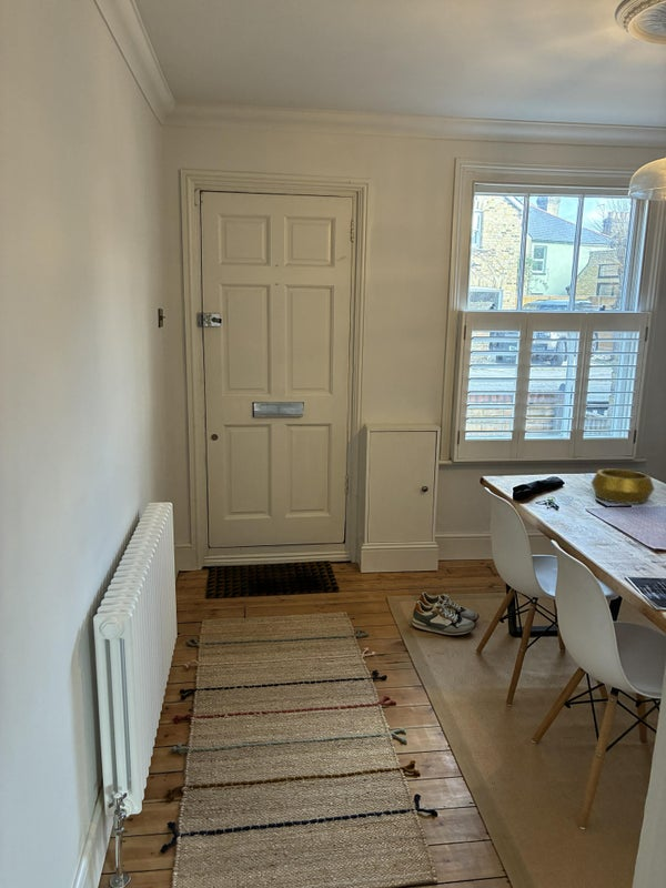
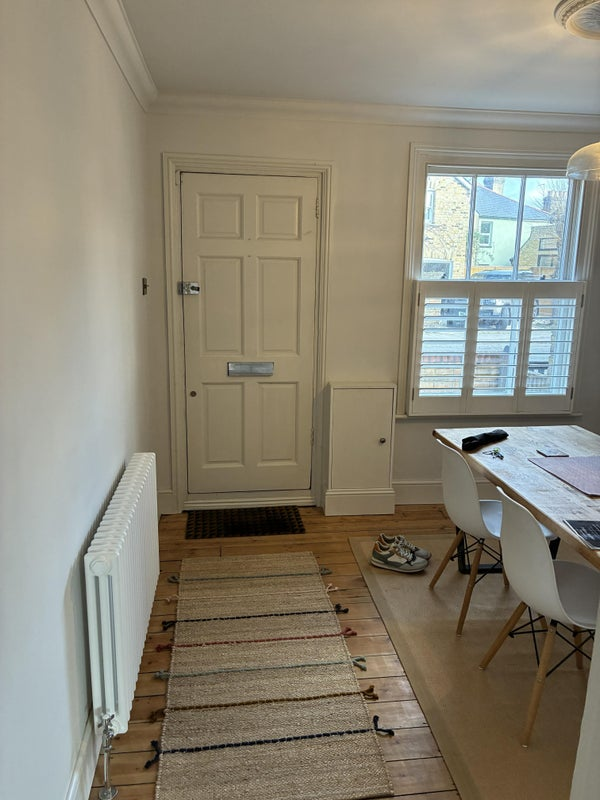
- decorative bowl [591,468,656,505]
